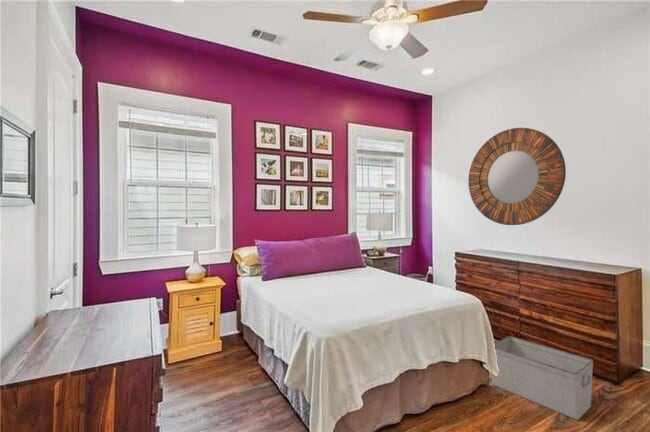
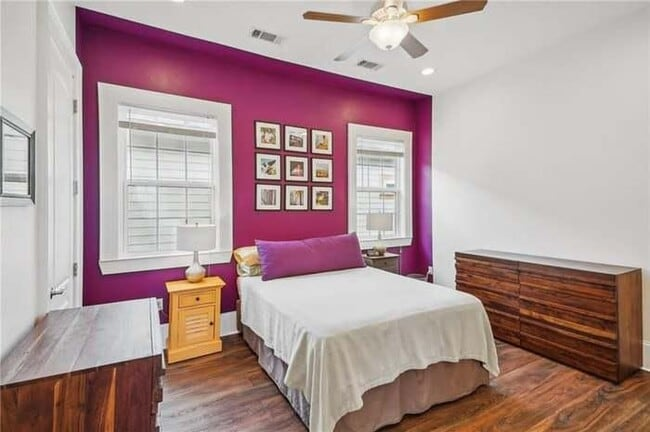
- home mirror [467,127,567,226]
- storage bin [491,335,594,421]
